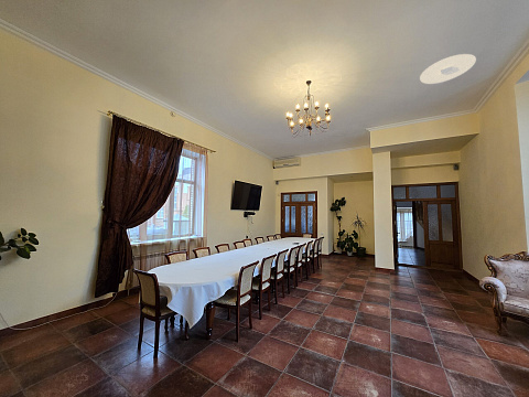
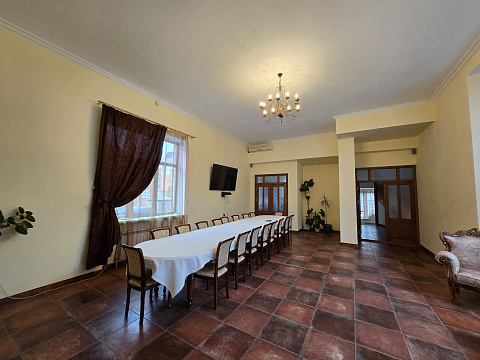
- ceiling light [419,53,477,85]
